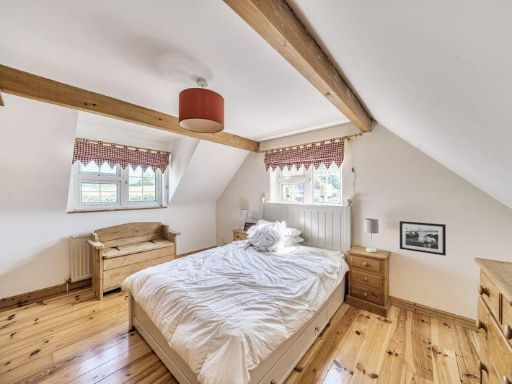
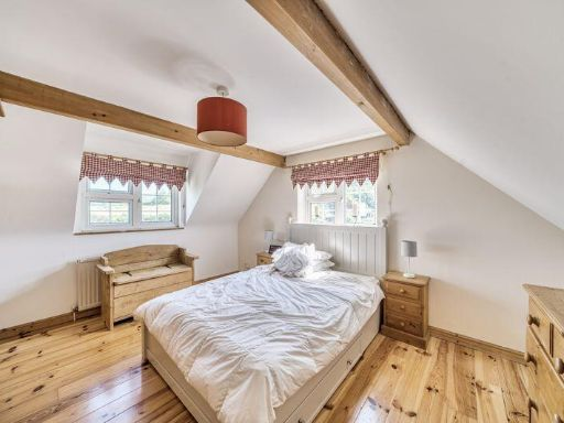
- picture frame [399,220,447,257]
